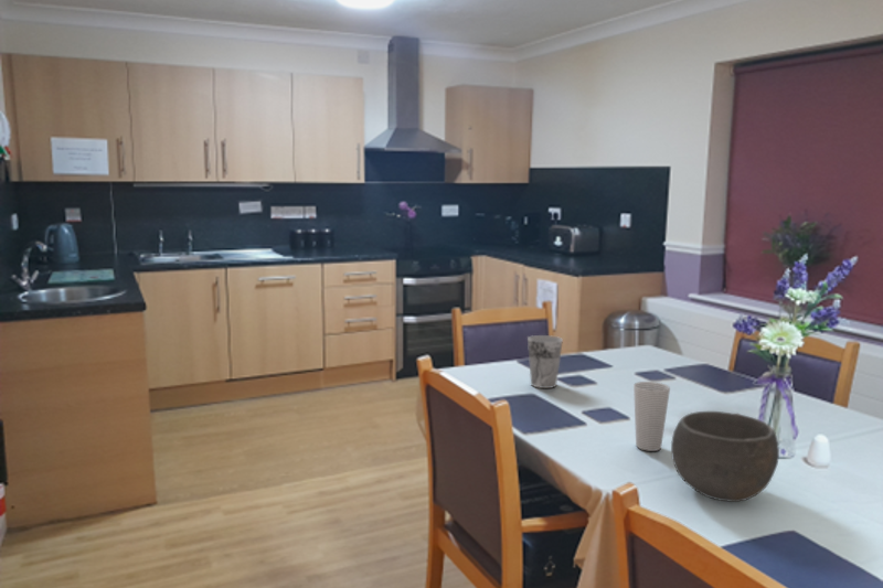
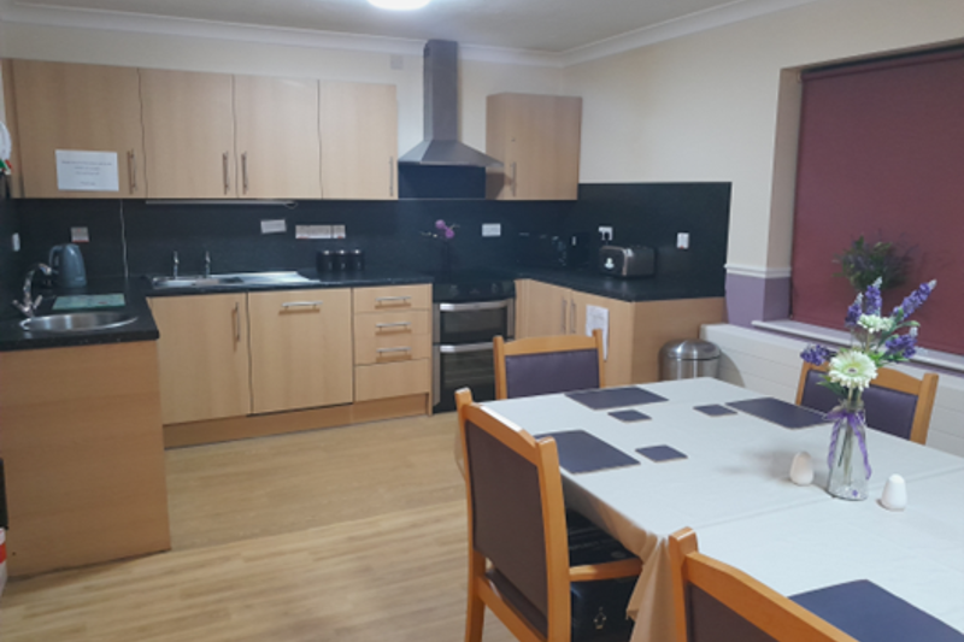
- bowl [670,410,780,503]
- cup [526,334,564,389]
- cup [632,381,671,452]
